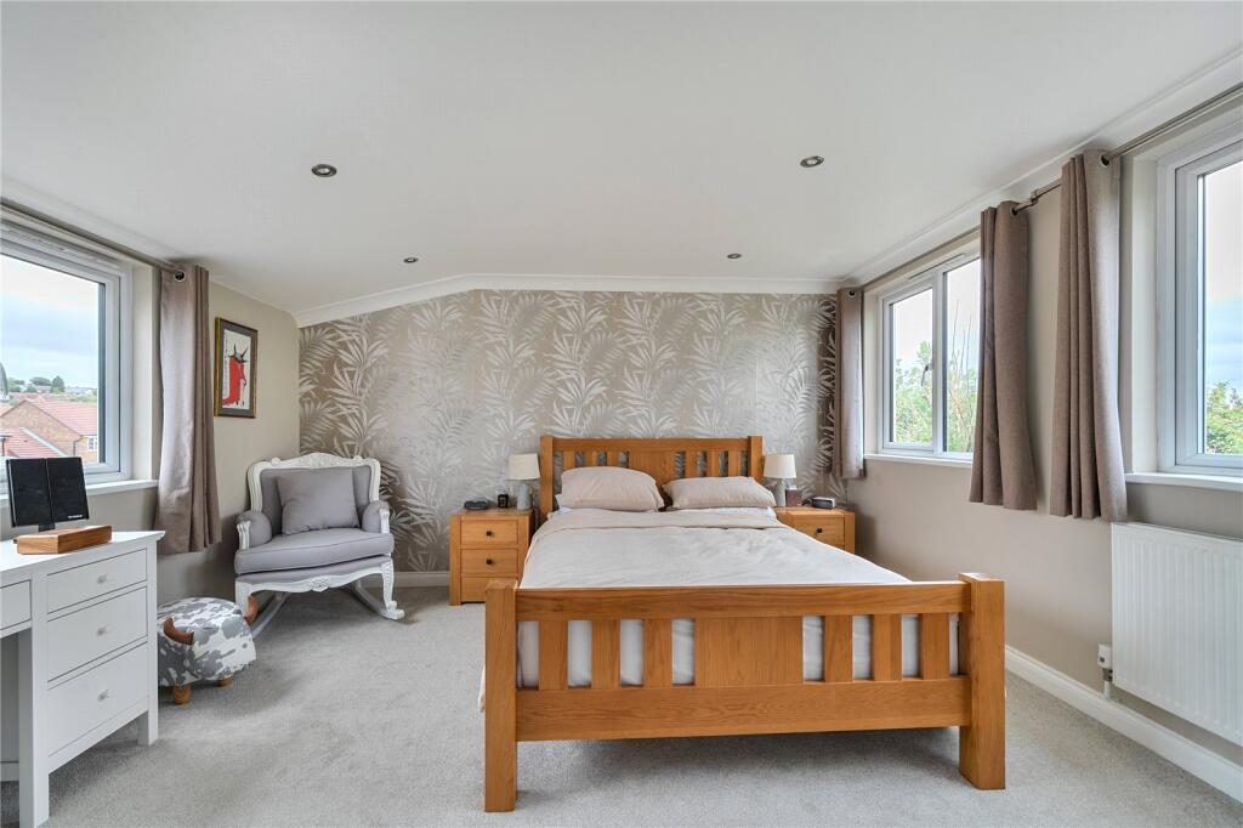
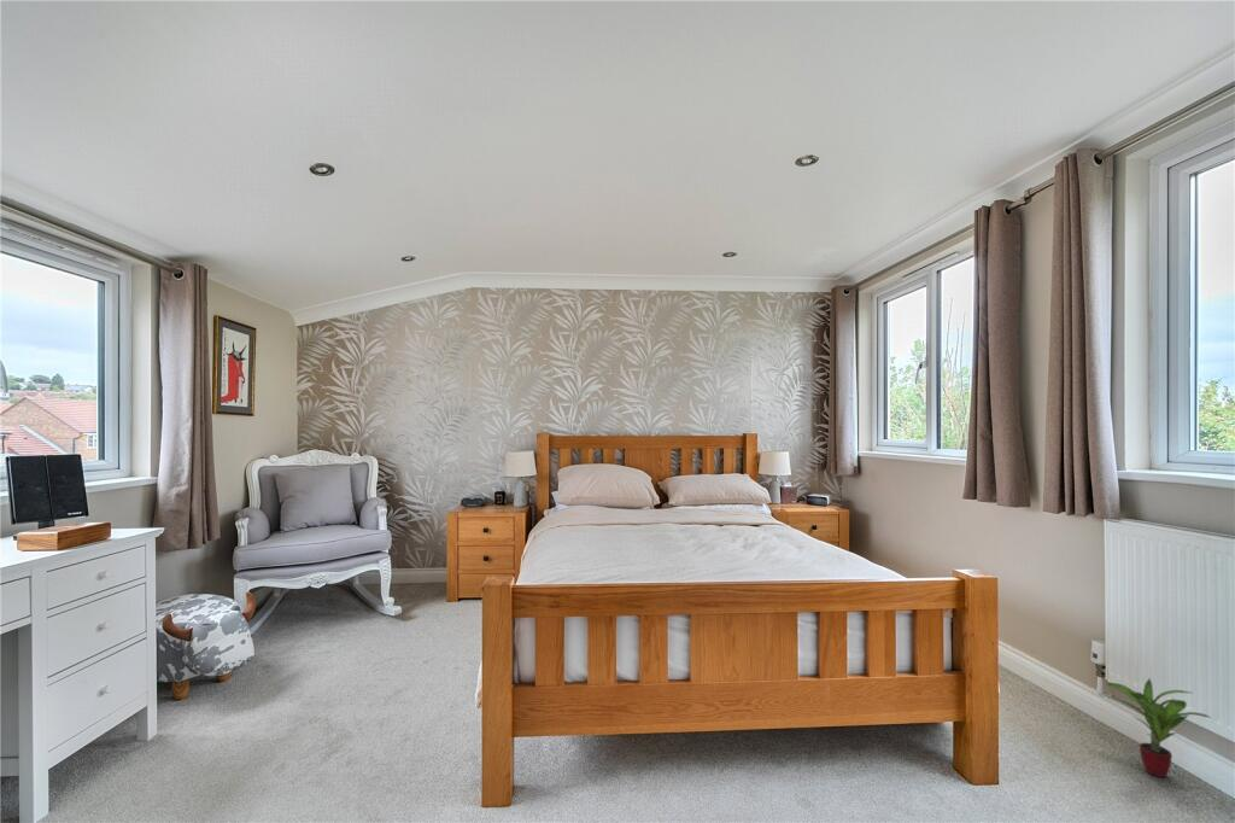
+ potted plant [1106,678,1212,778]
